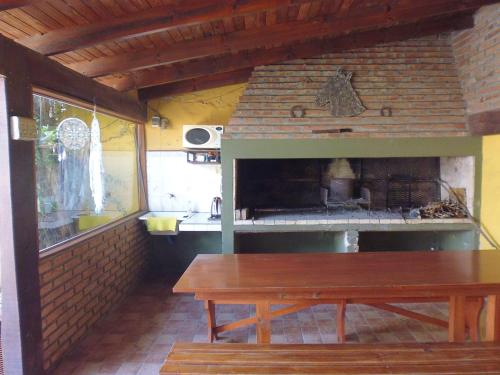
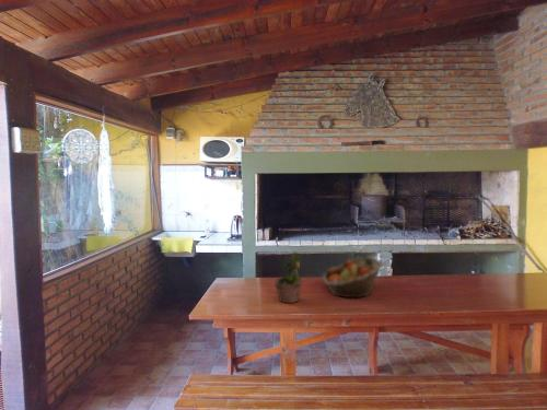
+ fruit basket [322,256,385,300]
+ potted plant [272,249,303,304]
